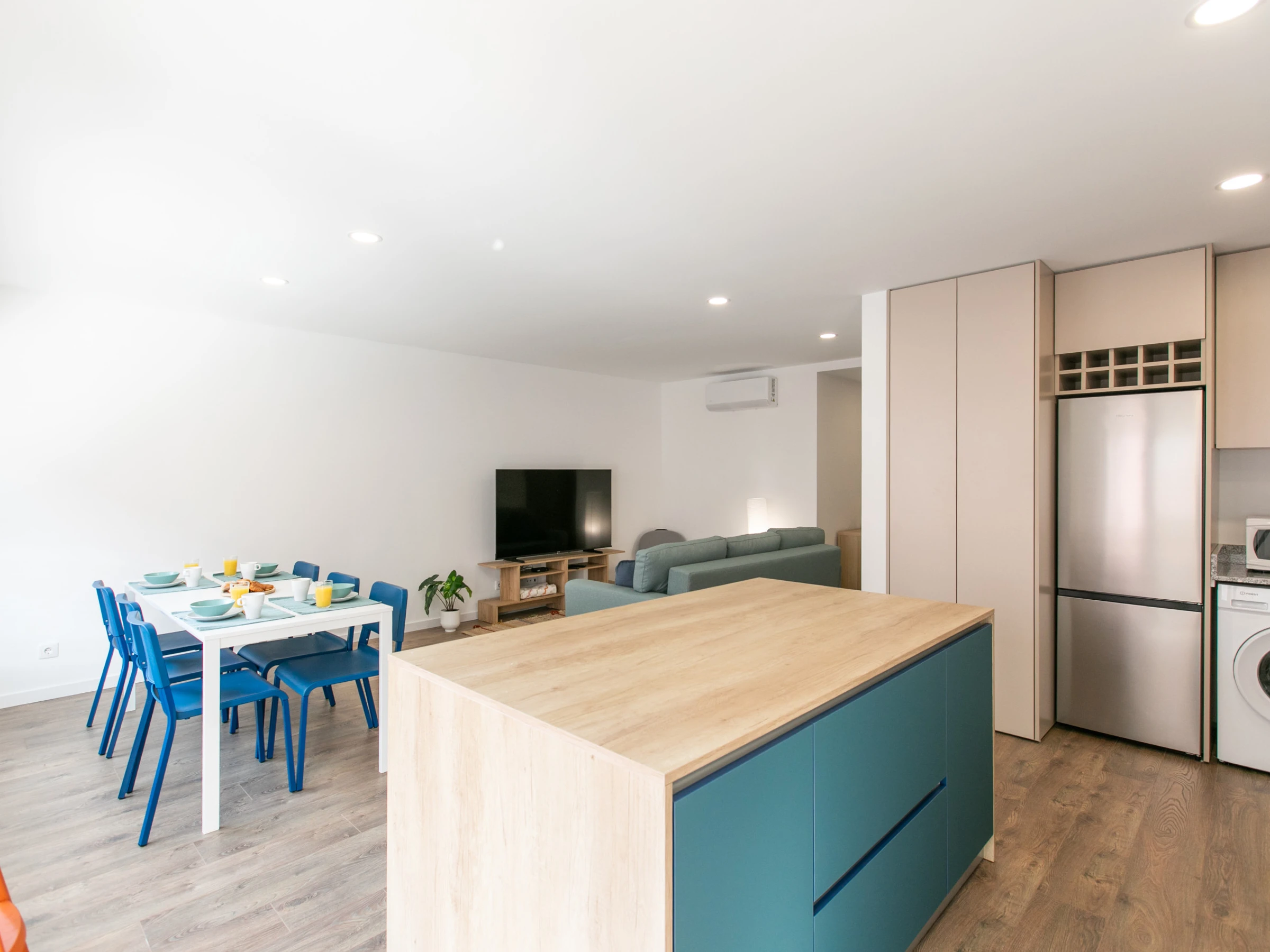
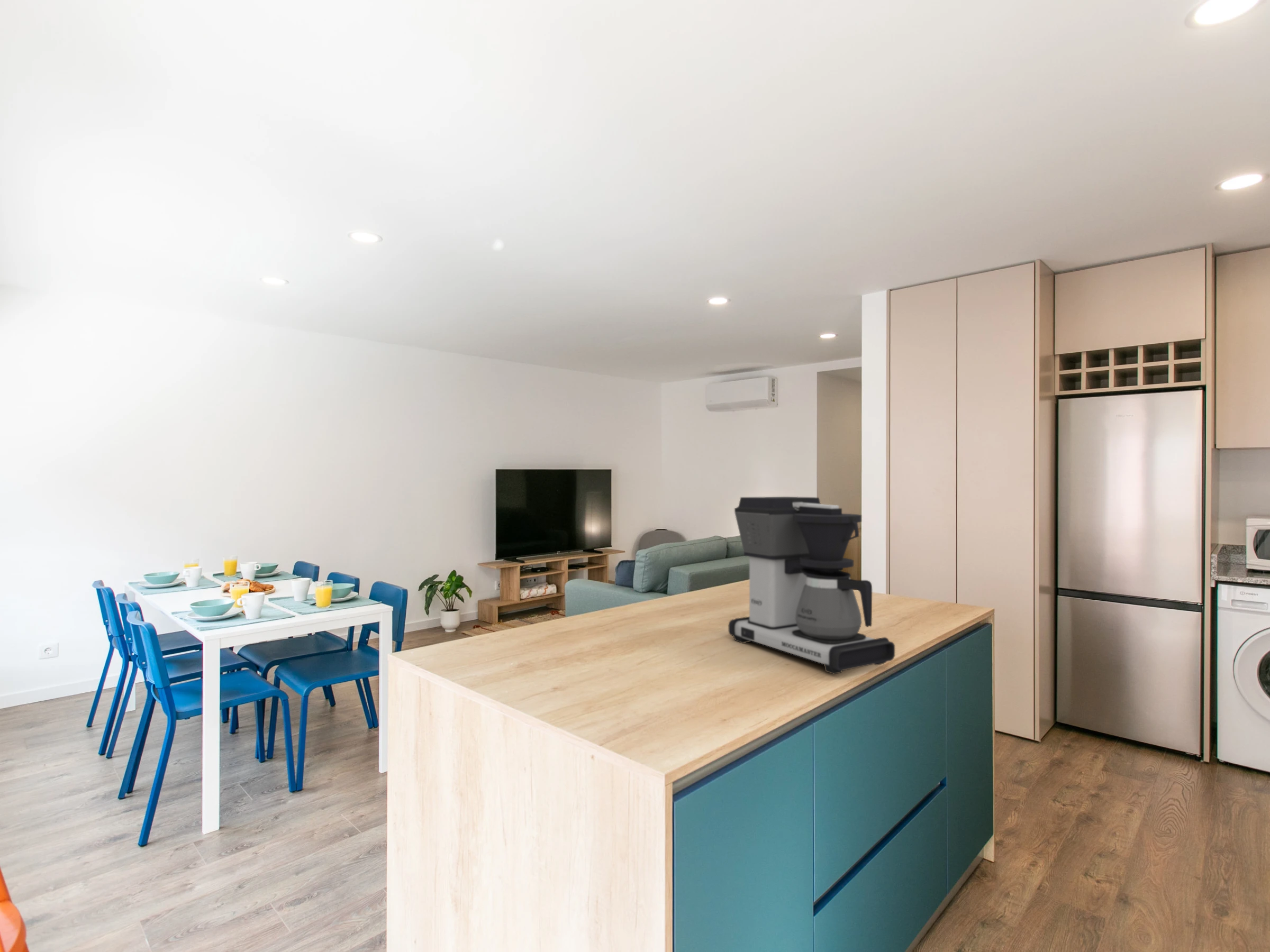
+ coffee maker [728,496,895,675]
